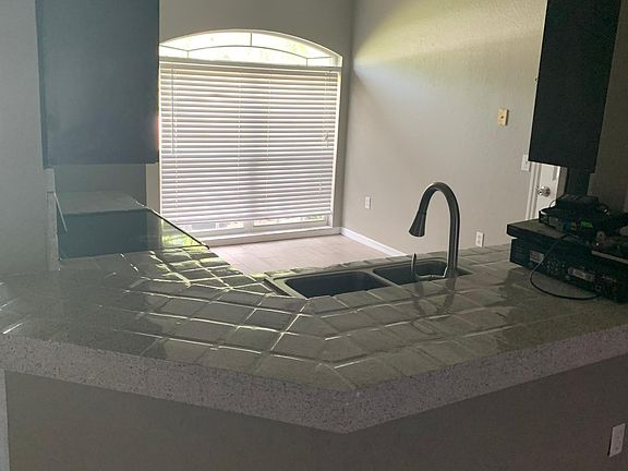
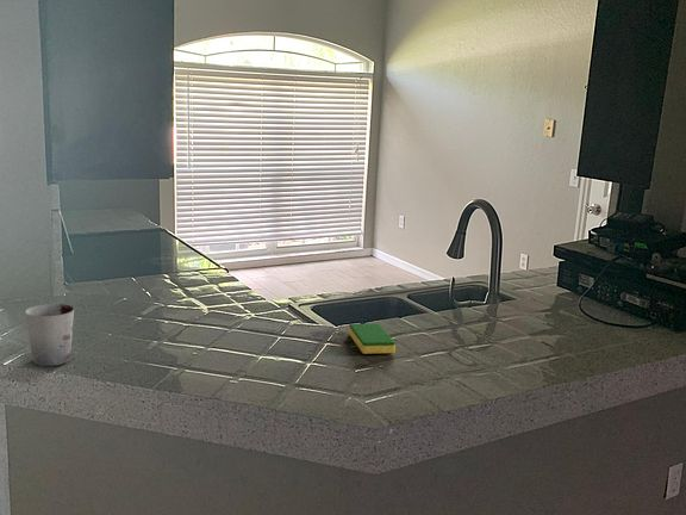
+ dish sponge [348,323,397,355]
+ cup [24,303,75,367]
